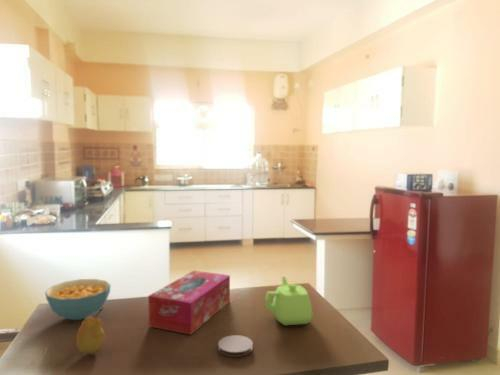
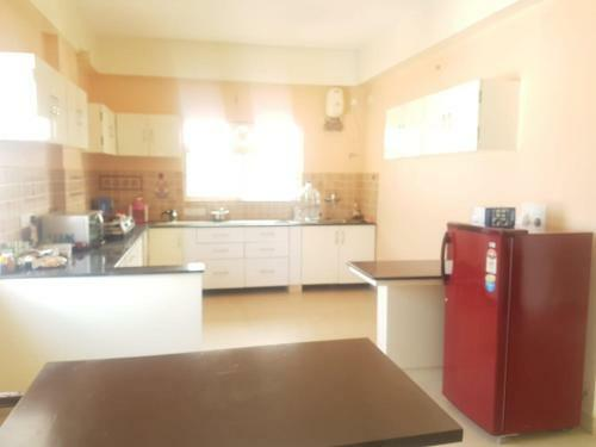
- tissue box [147,270,231,336]
- cereal bowl [44,278,112,321]
- coaster [217,334,254,358]
- fruit [75,307,106,355]
- teapot [263,275,313,326]
